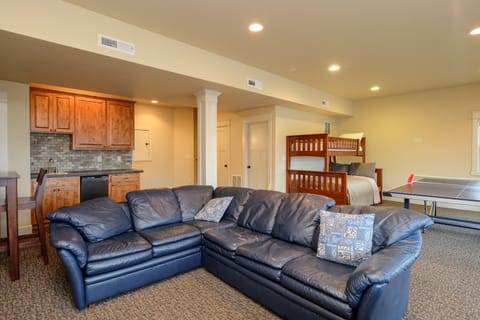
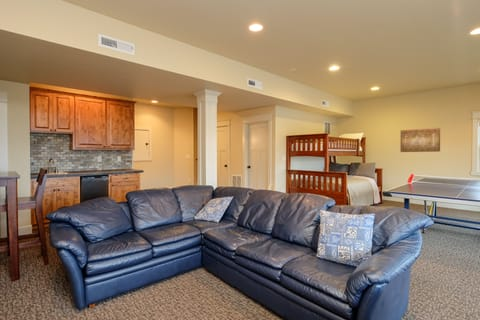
+ wall art [400,127,441,153]
